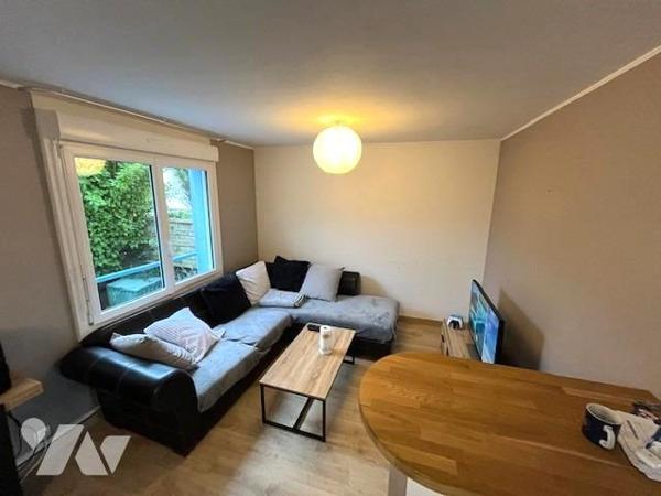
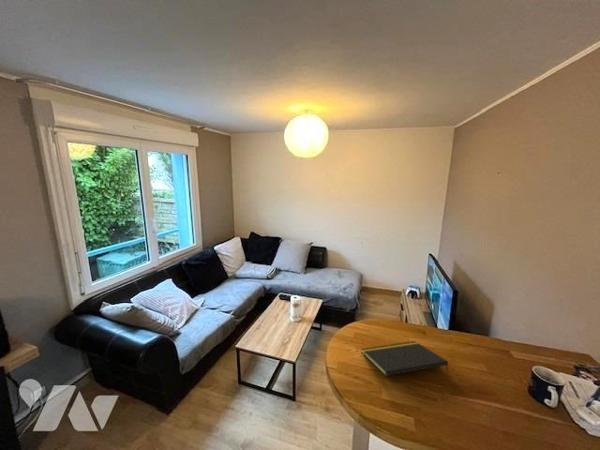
+ notepad [361,340,449,377]
